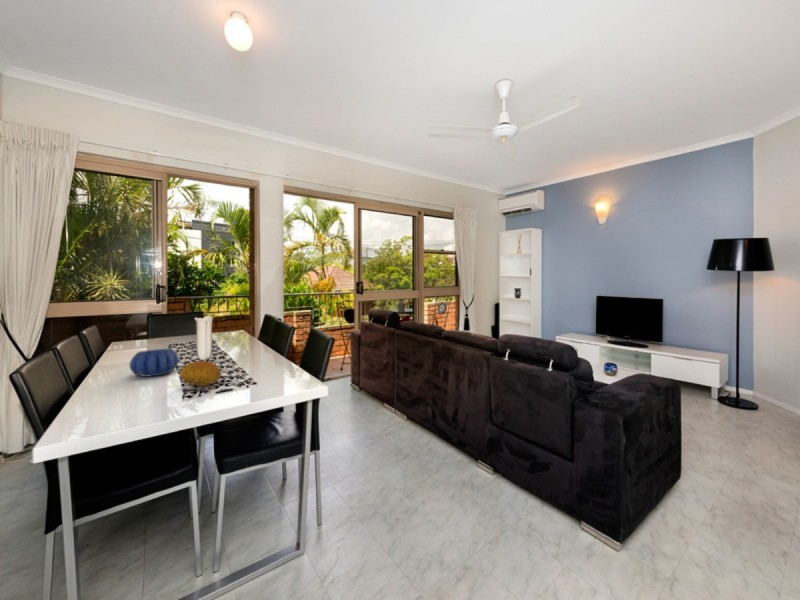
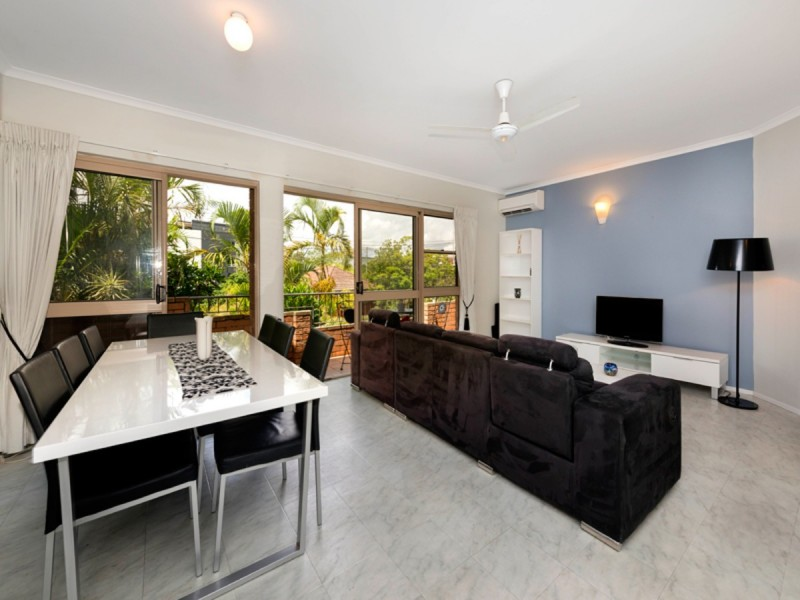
- decorative bowl [128,347,180,378]
- fruit [178,359,223,388]
